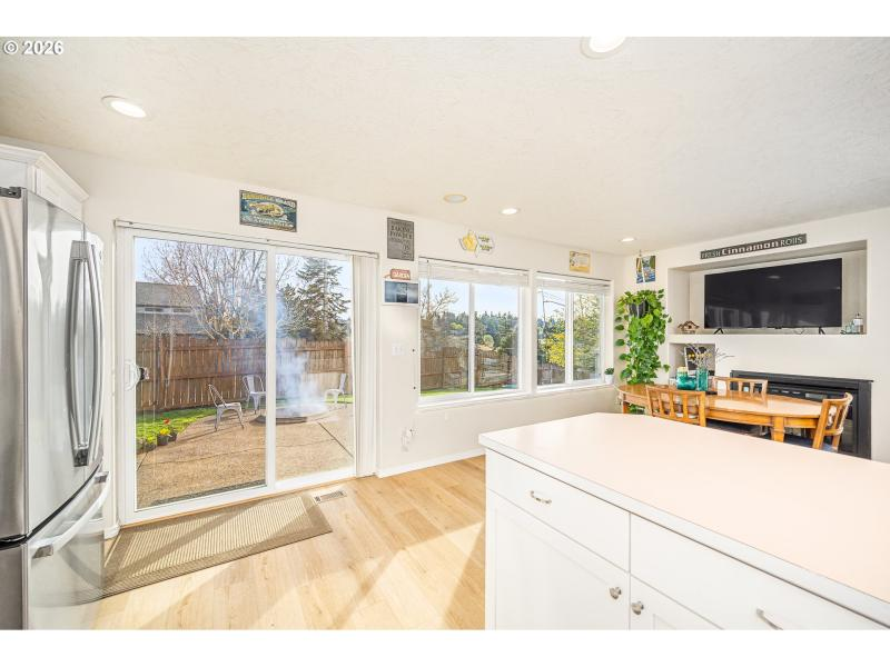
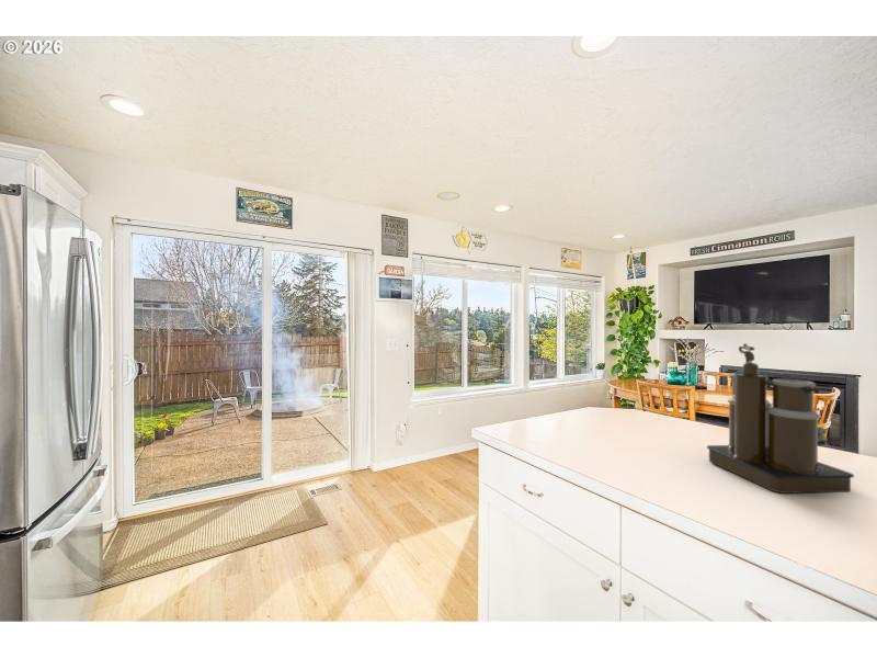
+ coffee maker [706,342,855,495]
